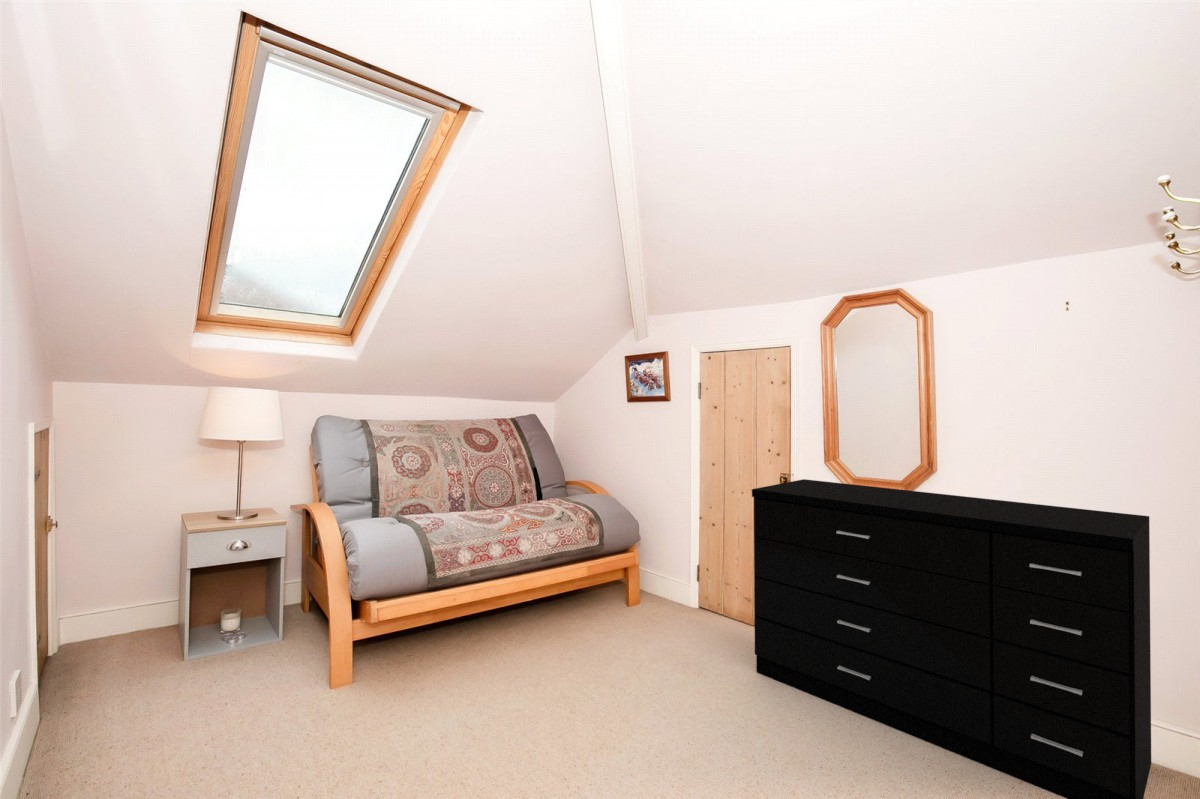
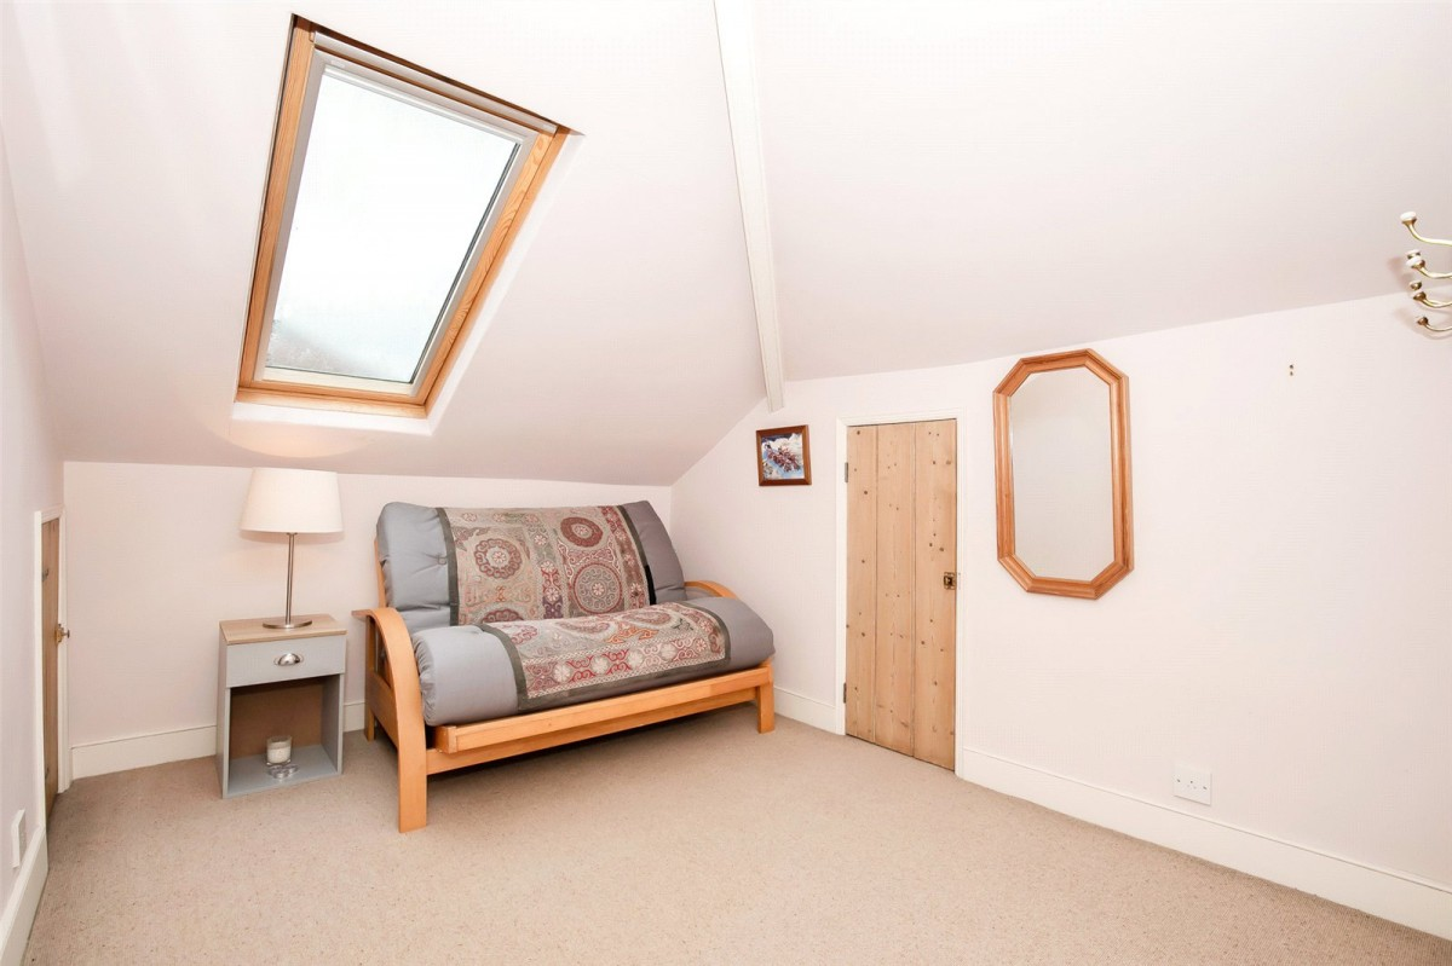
- dresser [751,478,1152,799]
